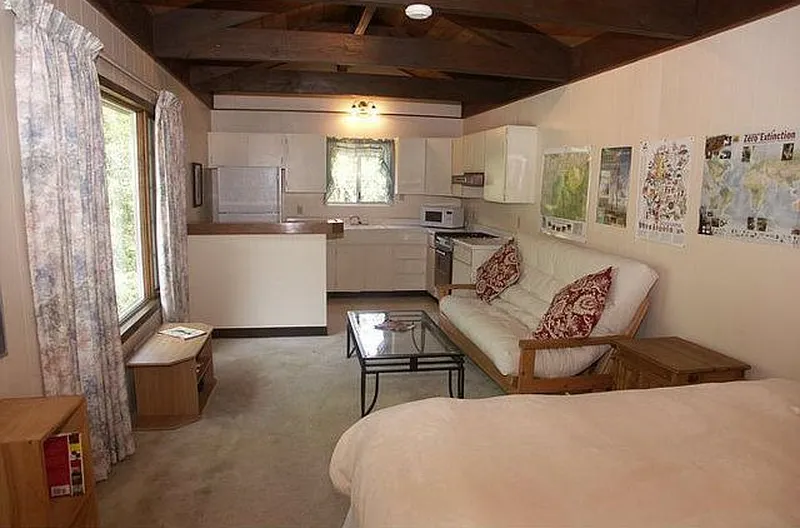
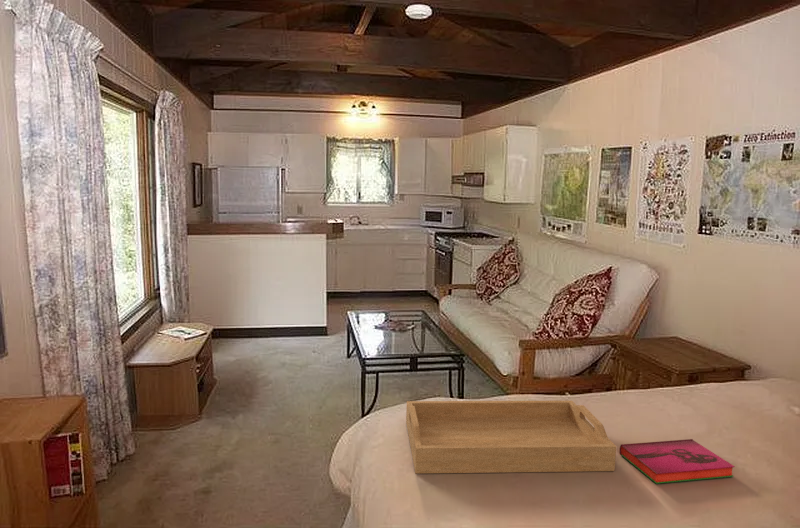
+ serving tray [405,400,617,475]
+ hardback book [619,438,736,485]
